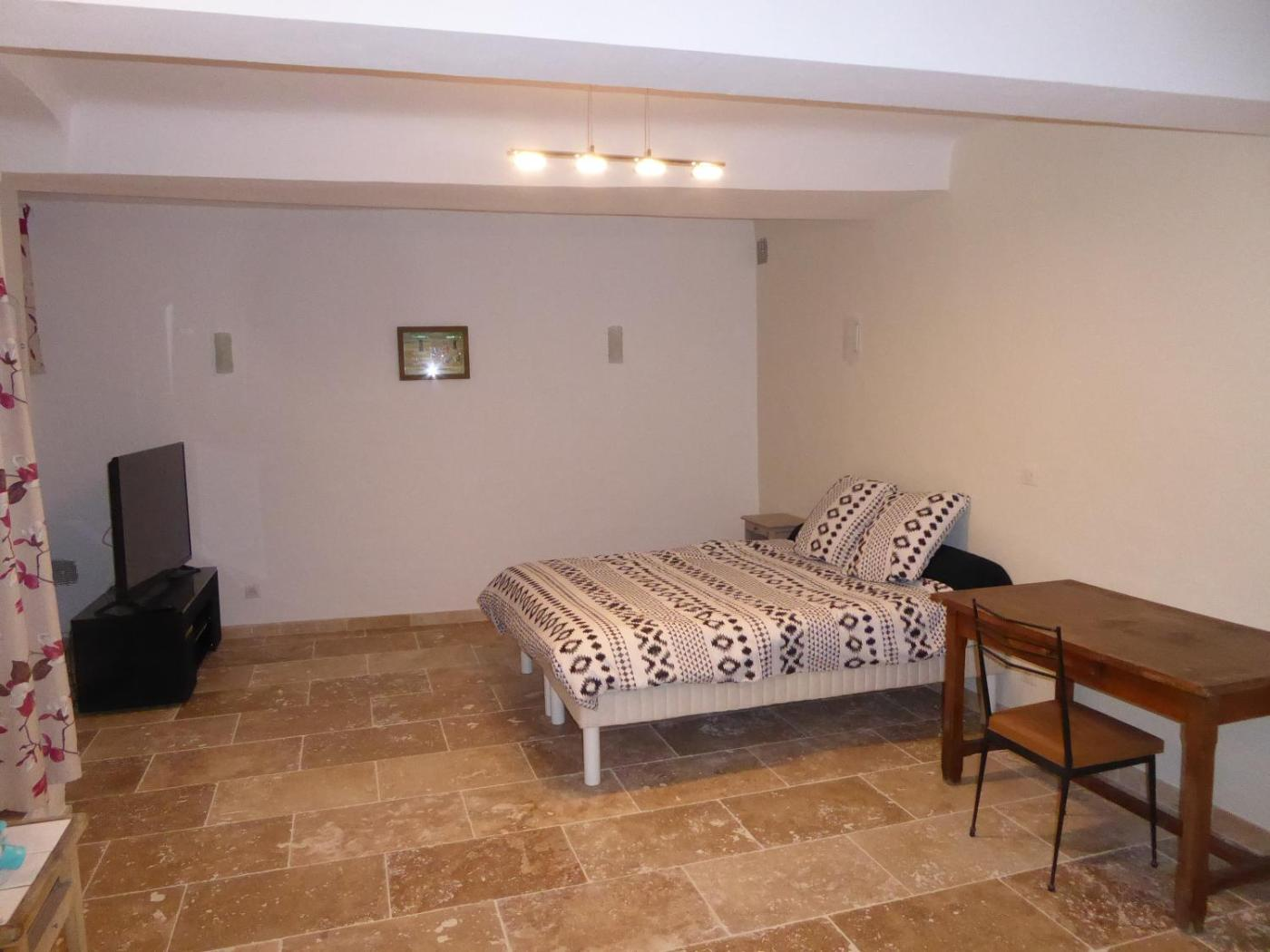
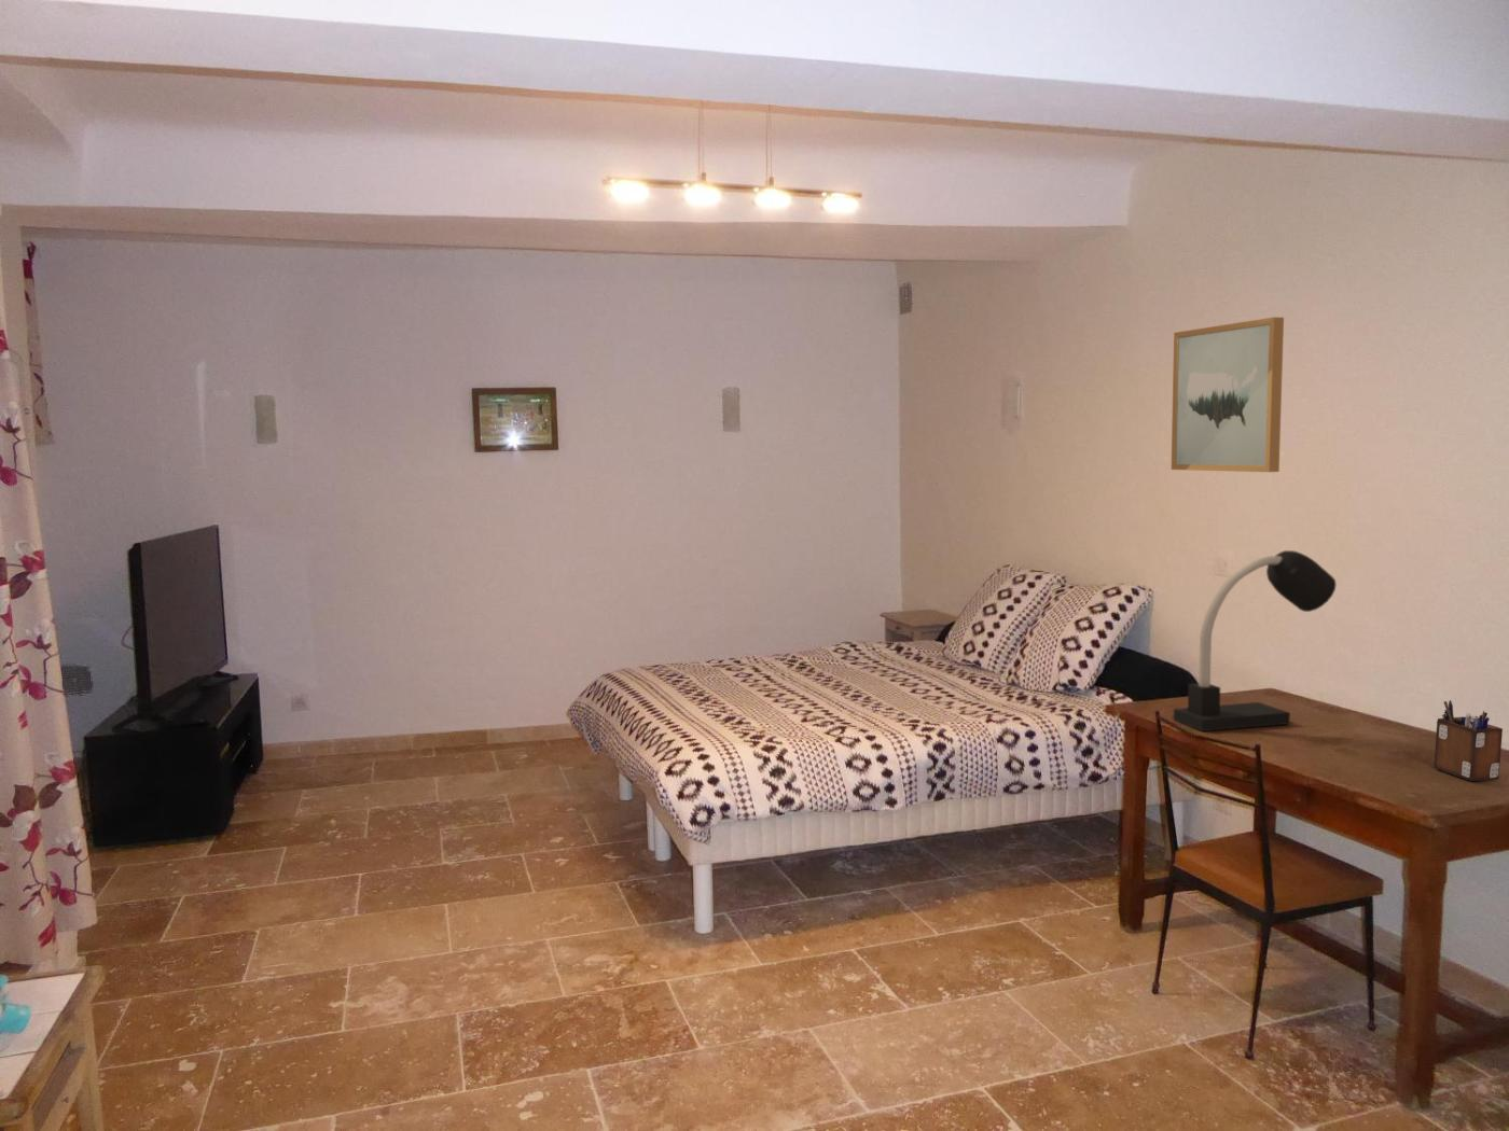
+ desk organizer [1434,699,1503,782]
+ wall art [1170,317,1284,473]
+ desk lamp [1173,549,1338,733]
